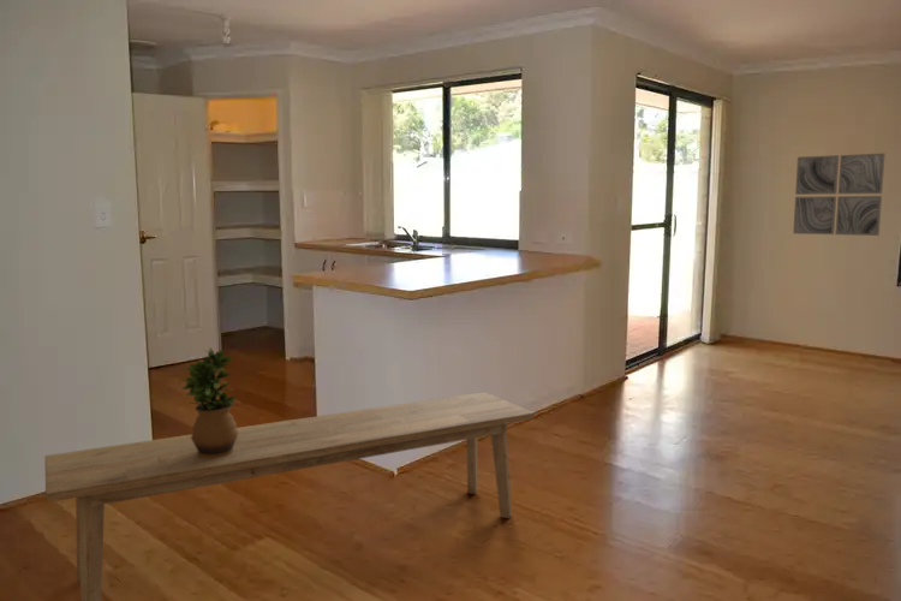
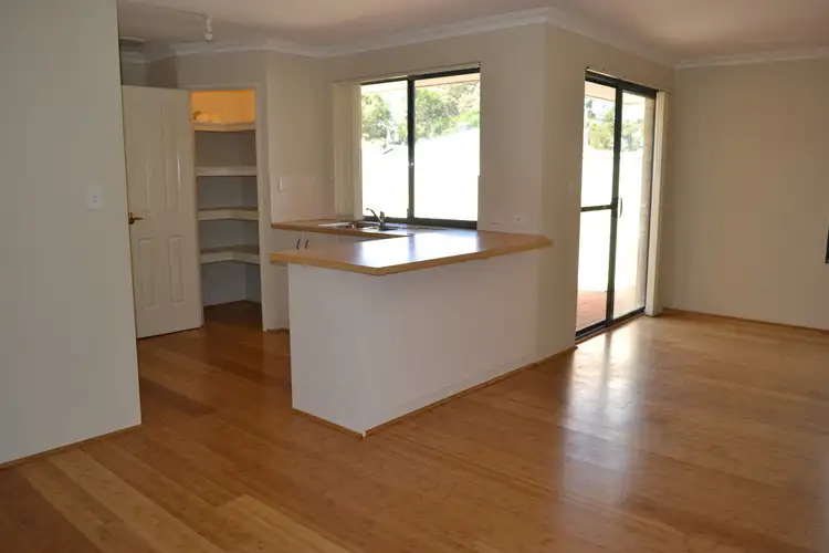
- bench [43,391,536,601]
- potted plant [181,346,239,458]
- wall art [792,153,887,237]
